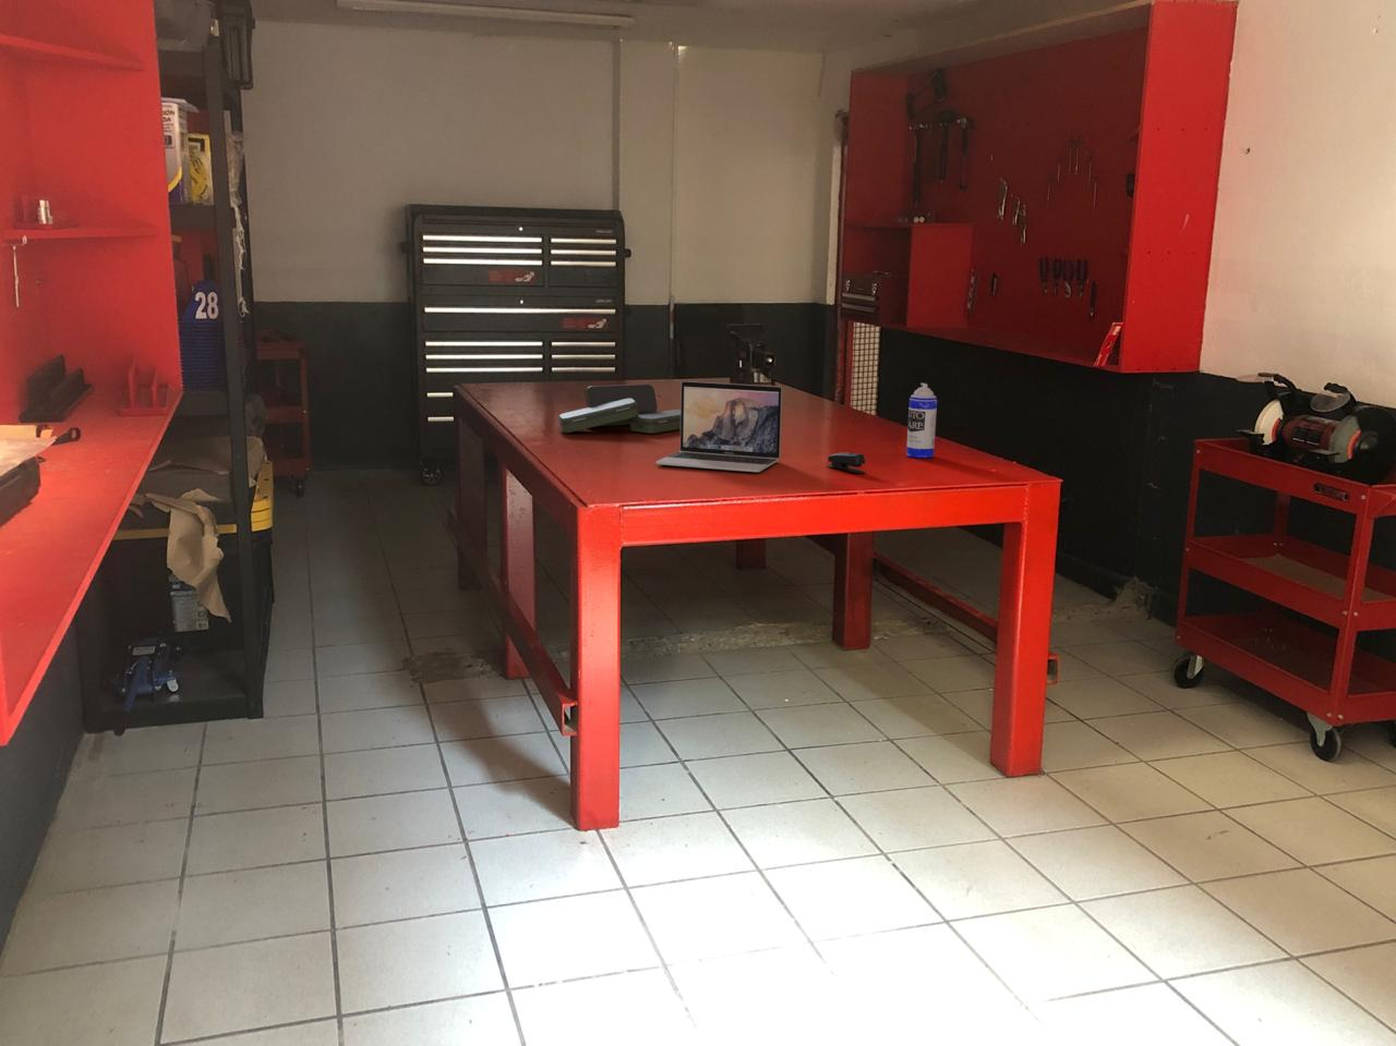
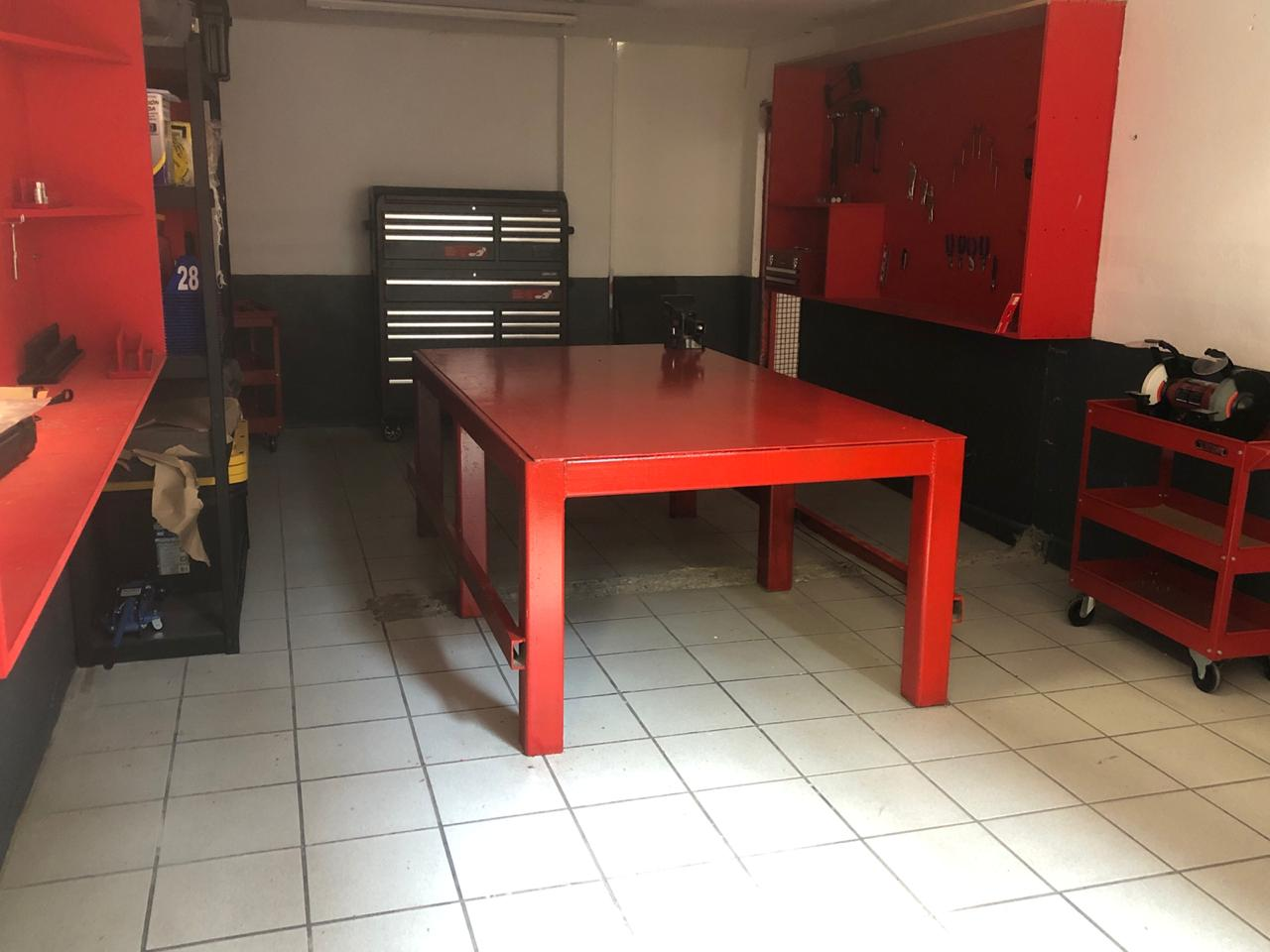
- spray can [906,382,938,458]
- laptop [654,380,783,472]
- stapler [827,452,867,474]
- toolbox [557,383,680,435]
